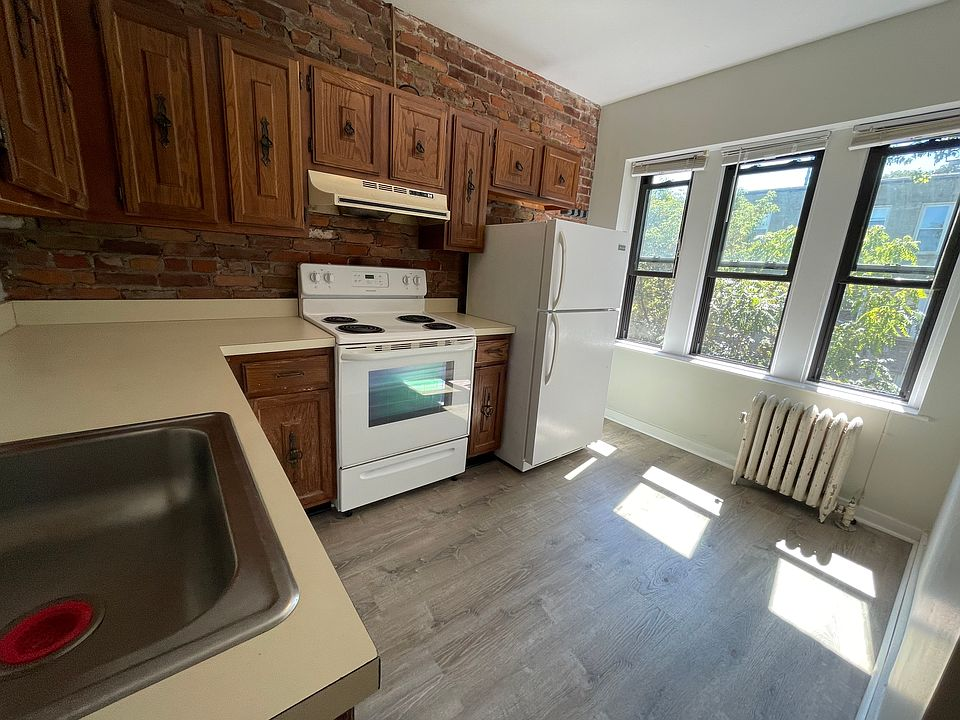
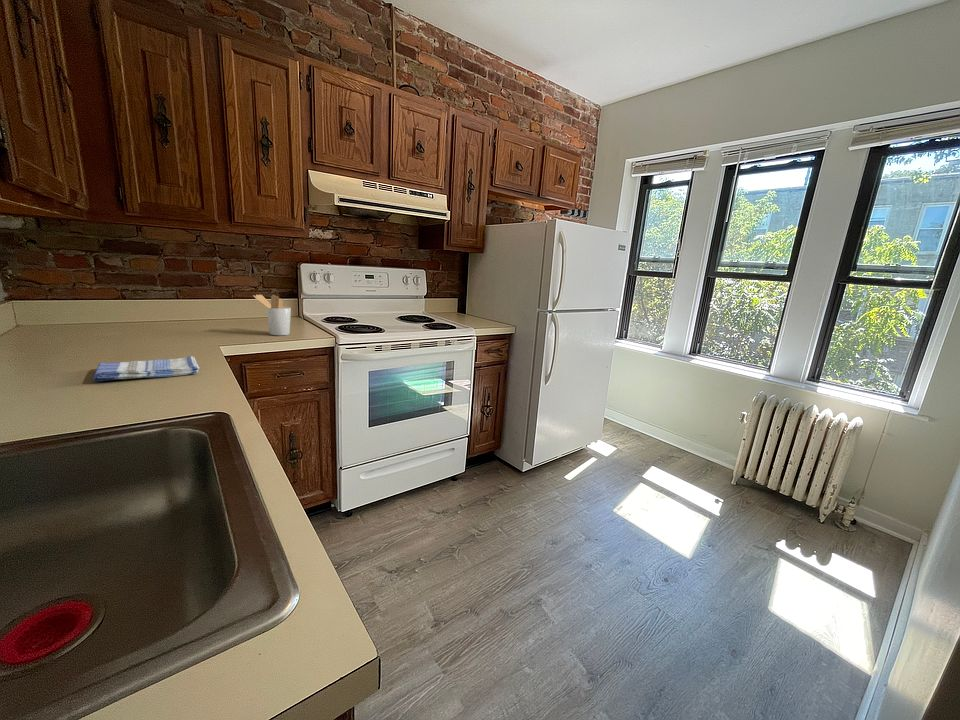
+ utensil holder [252,294,292,336]
+ dish towel [92,355,201,382]
